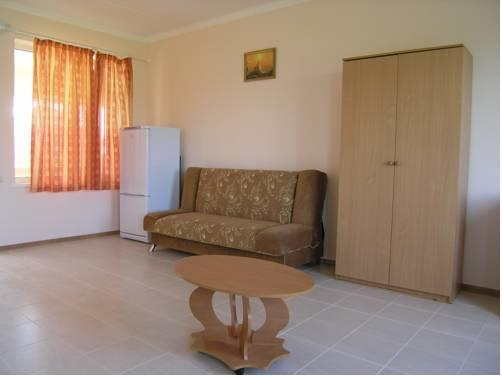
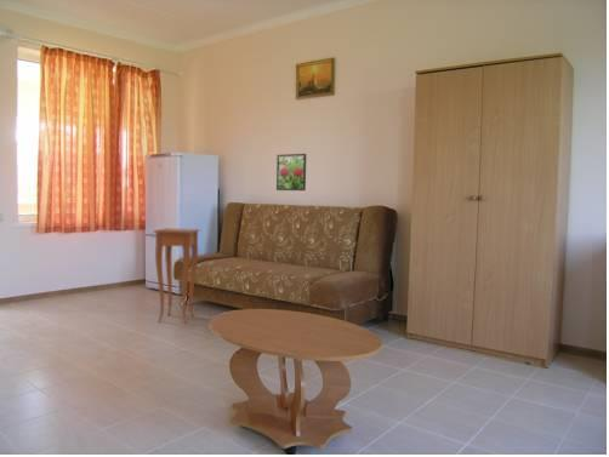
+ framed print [275,153,307,192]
+ side table [153,227,200,324]
